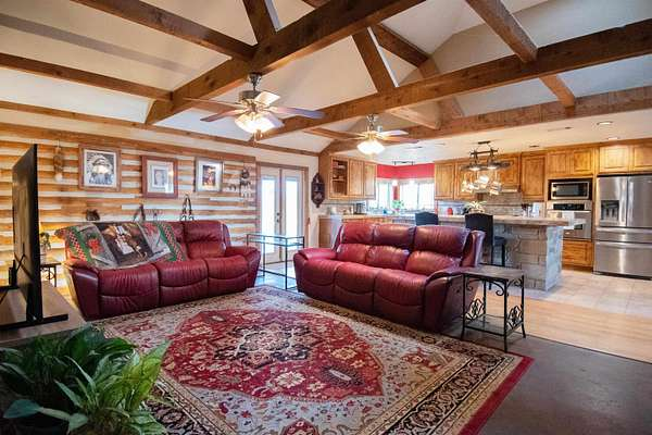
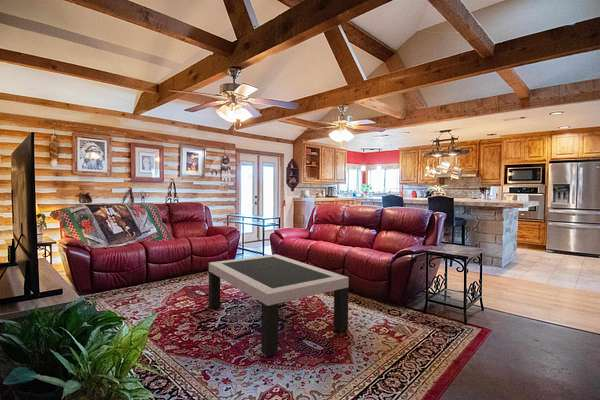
+ coffee table [208,253,350,357]
